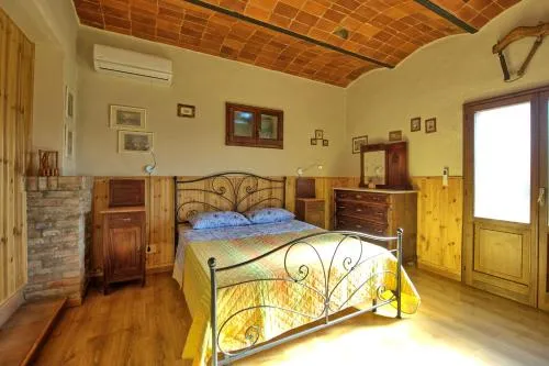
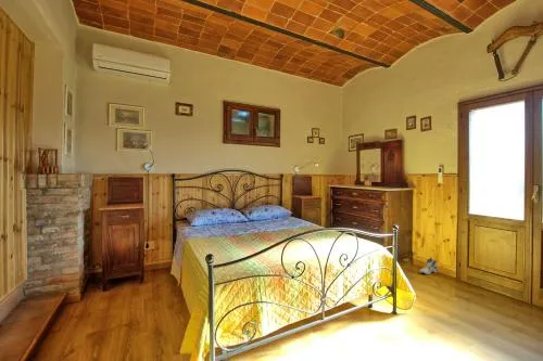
+ sneaker [418,256,439,275]
